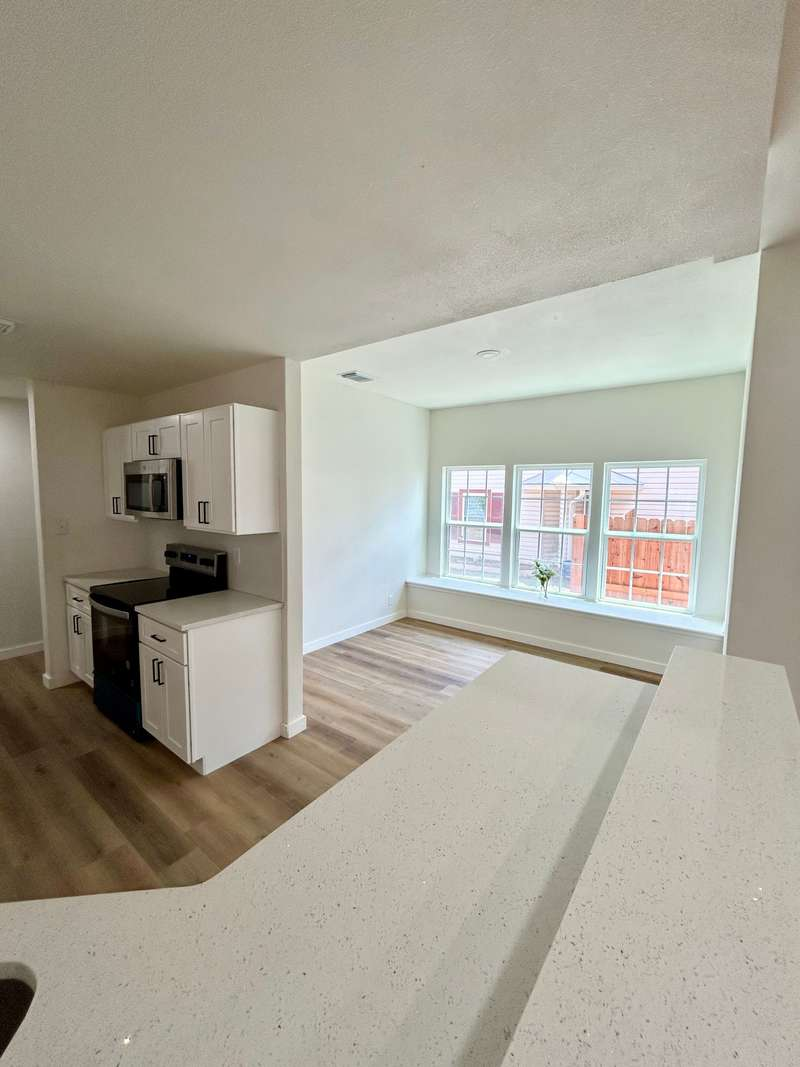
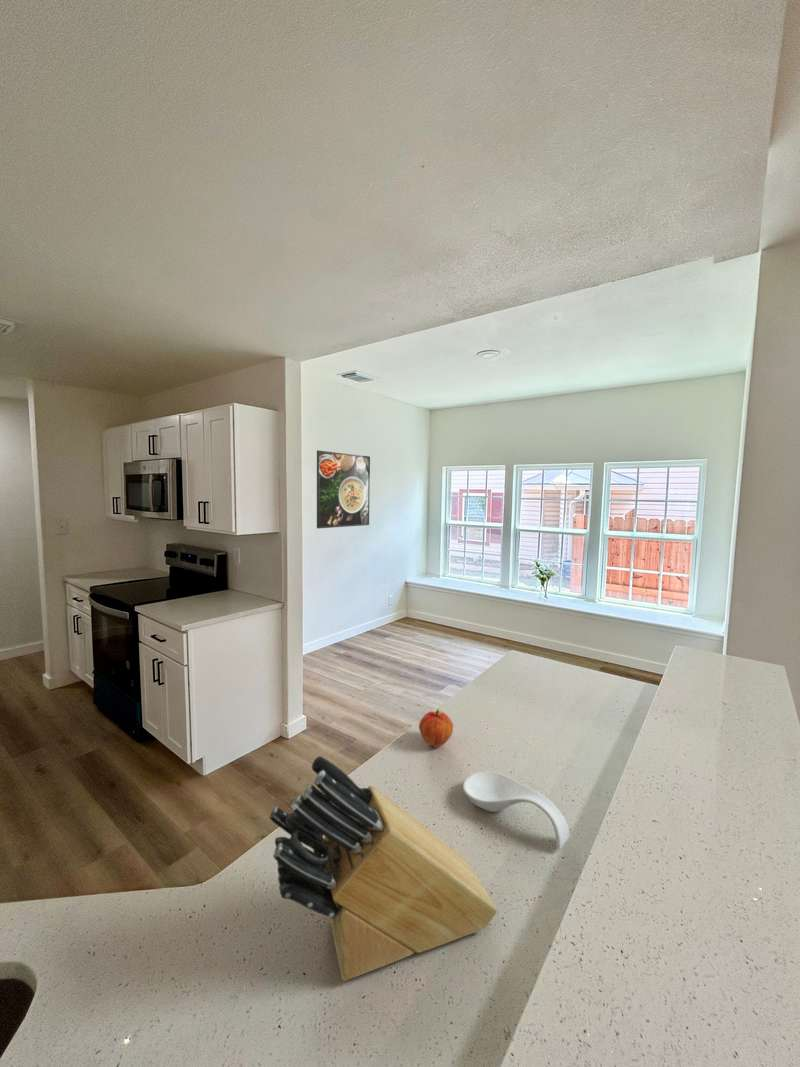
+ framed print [316,449,371,529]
+ spoon rest [462,771,570,850]
+ knife block [268,755,498,982]
+ fruit [418,708,454,749]
